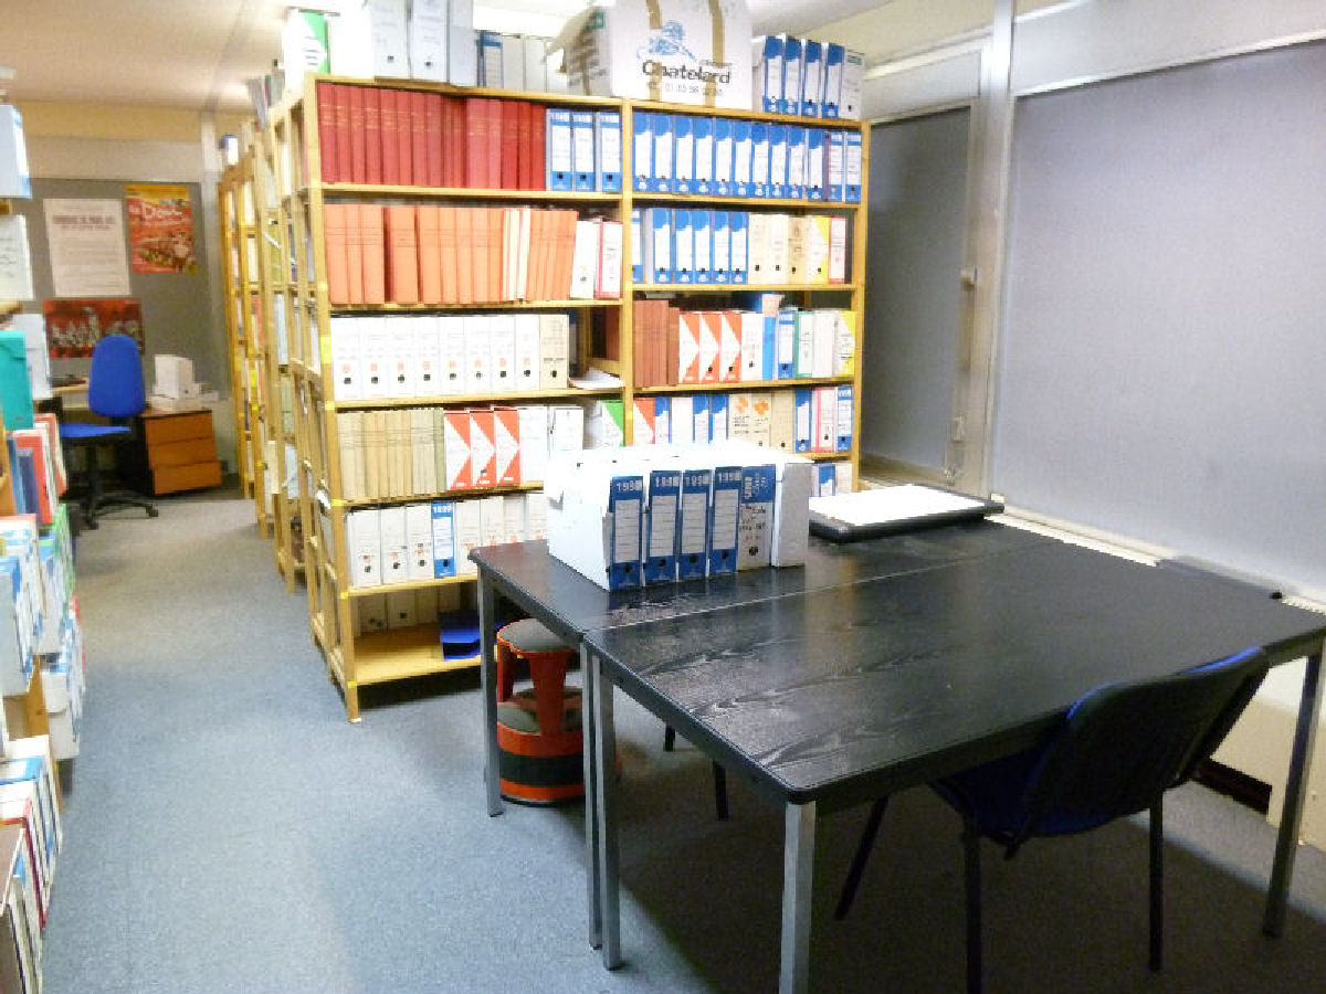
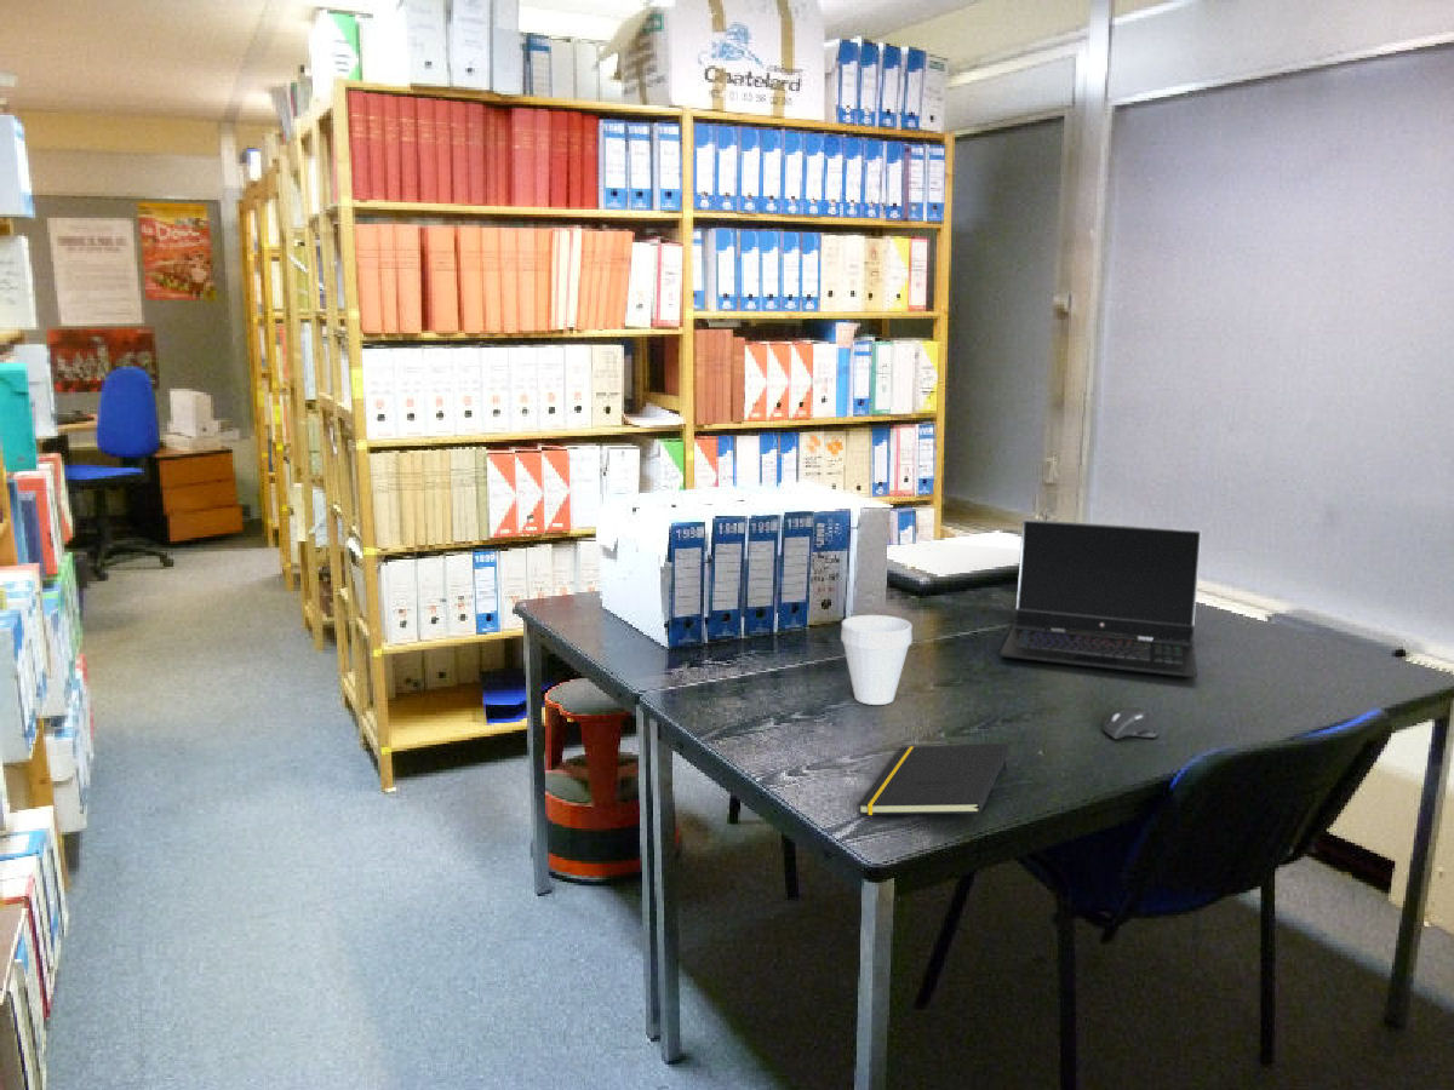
+ cup [840,614,914,706]
+ laptop computer [998,518,1203,678]
+ notepad [857,742,1011,816]
+ computer mouse [1101,707,1160,740]
